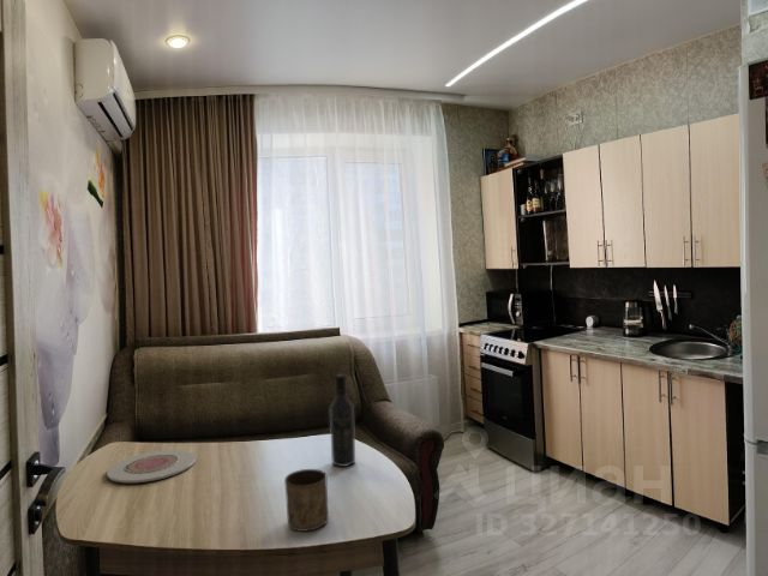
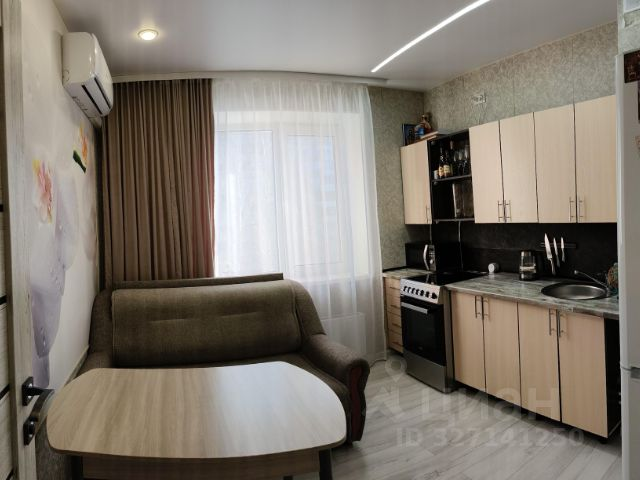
- cup [283,468,330,533]
- plate [106,449,197,484]
- wine bottle [329,373,356,468]
